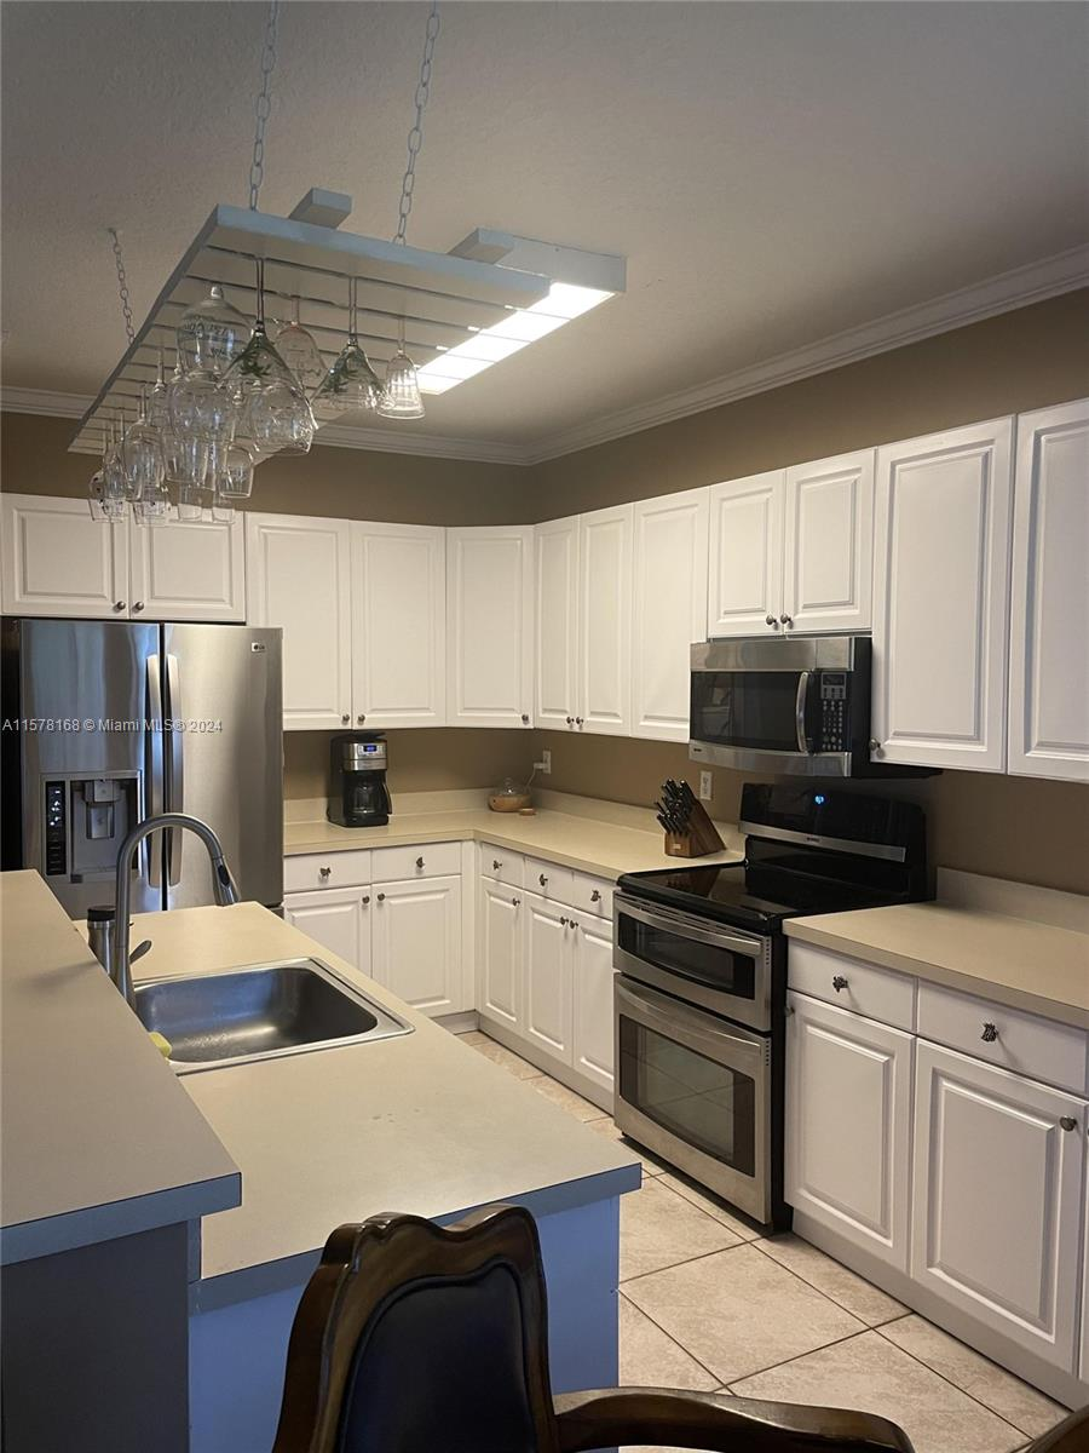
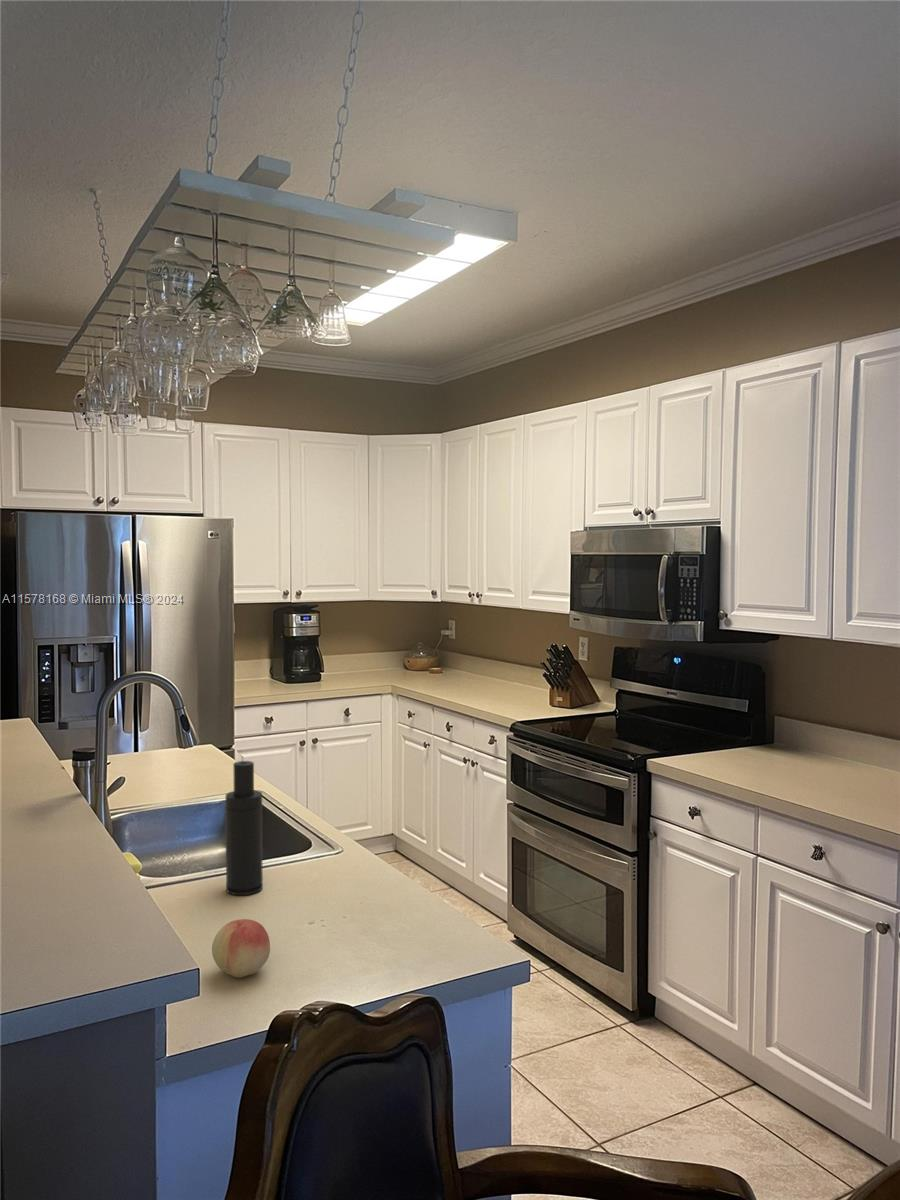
+ atomizer [225,760,264,896]
+ fruit [211,918,271,979]
